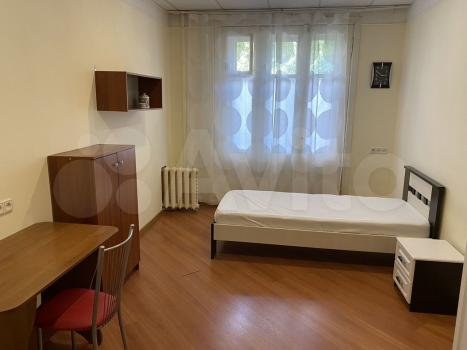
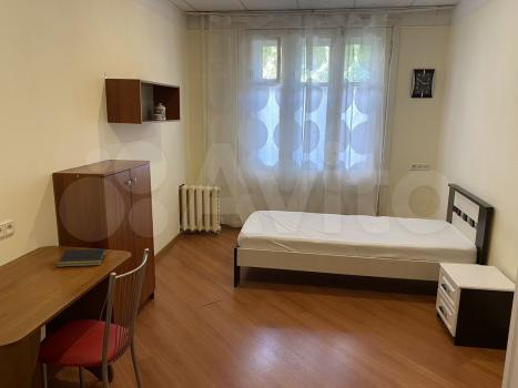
+ notepad [55,247,108,268]
